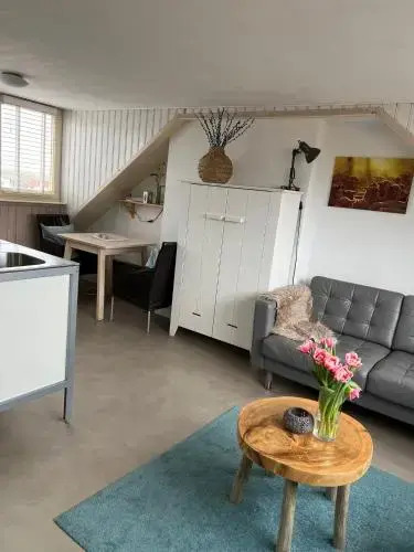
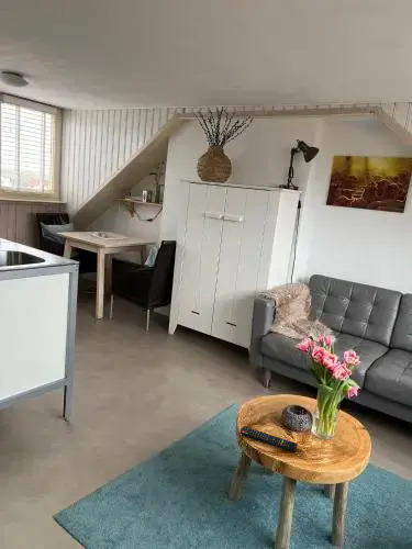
+ remote control [240,425,299,452]
